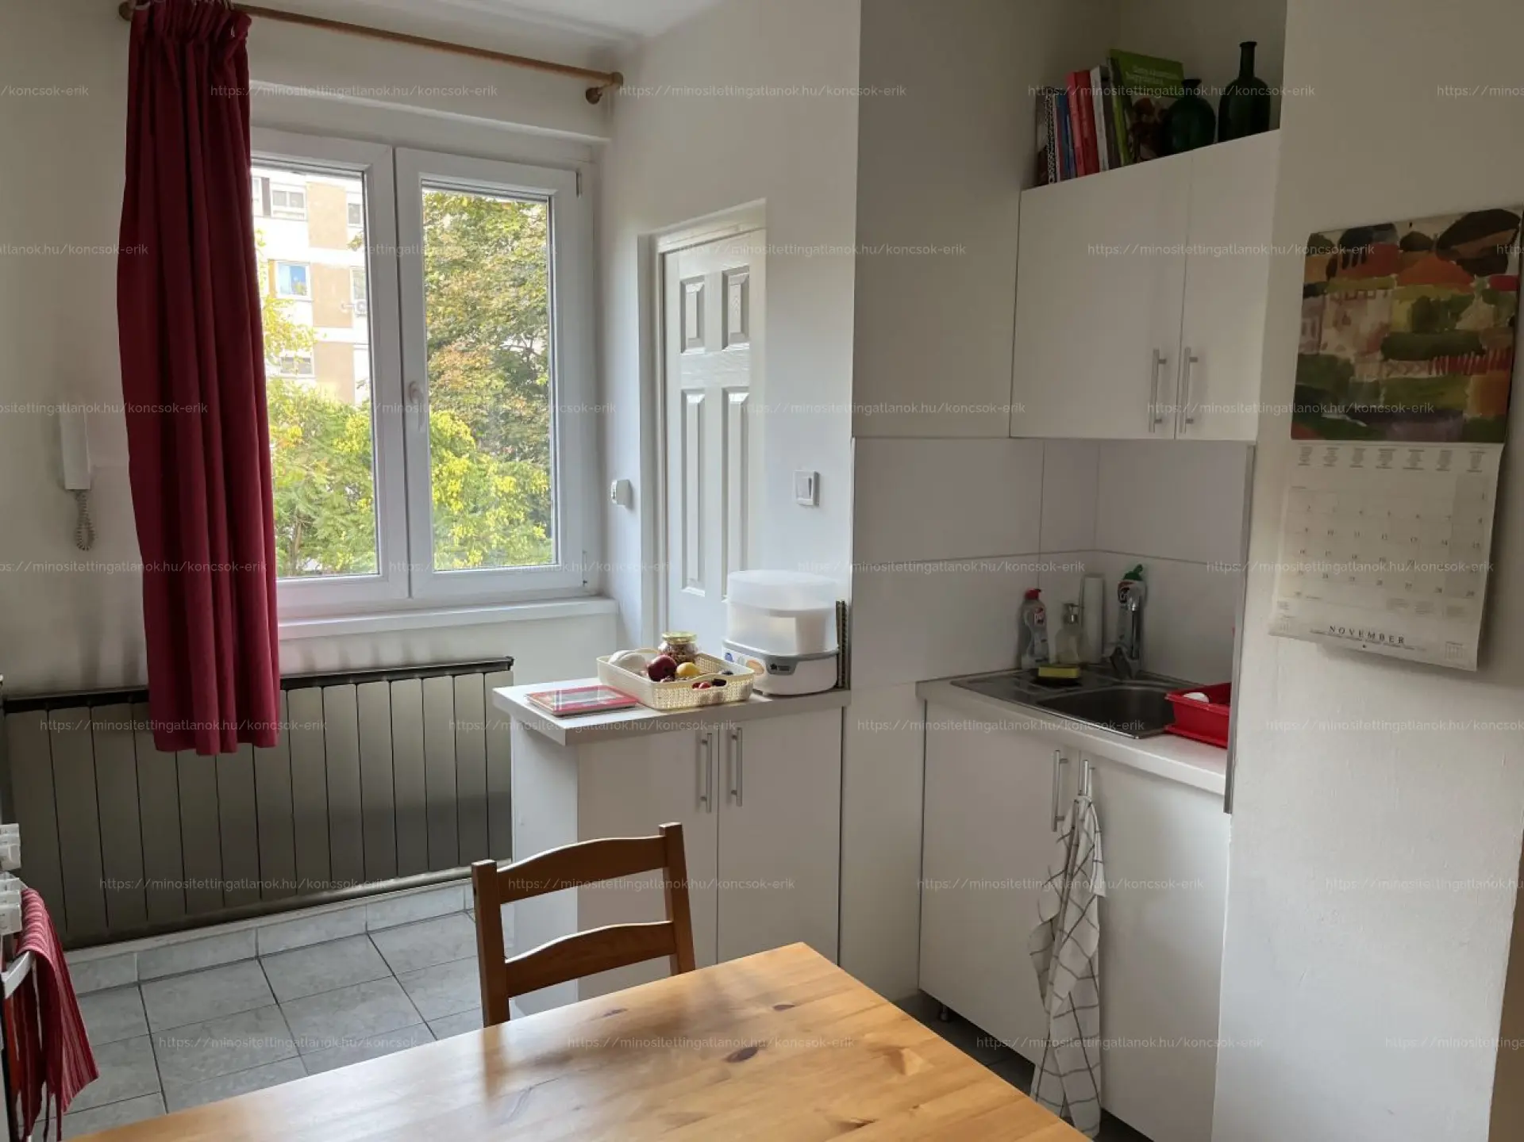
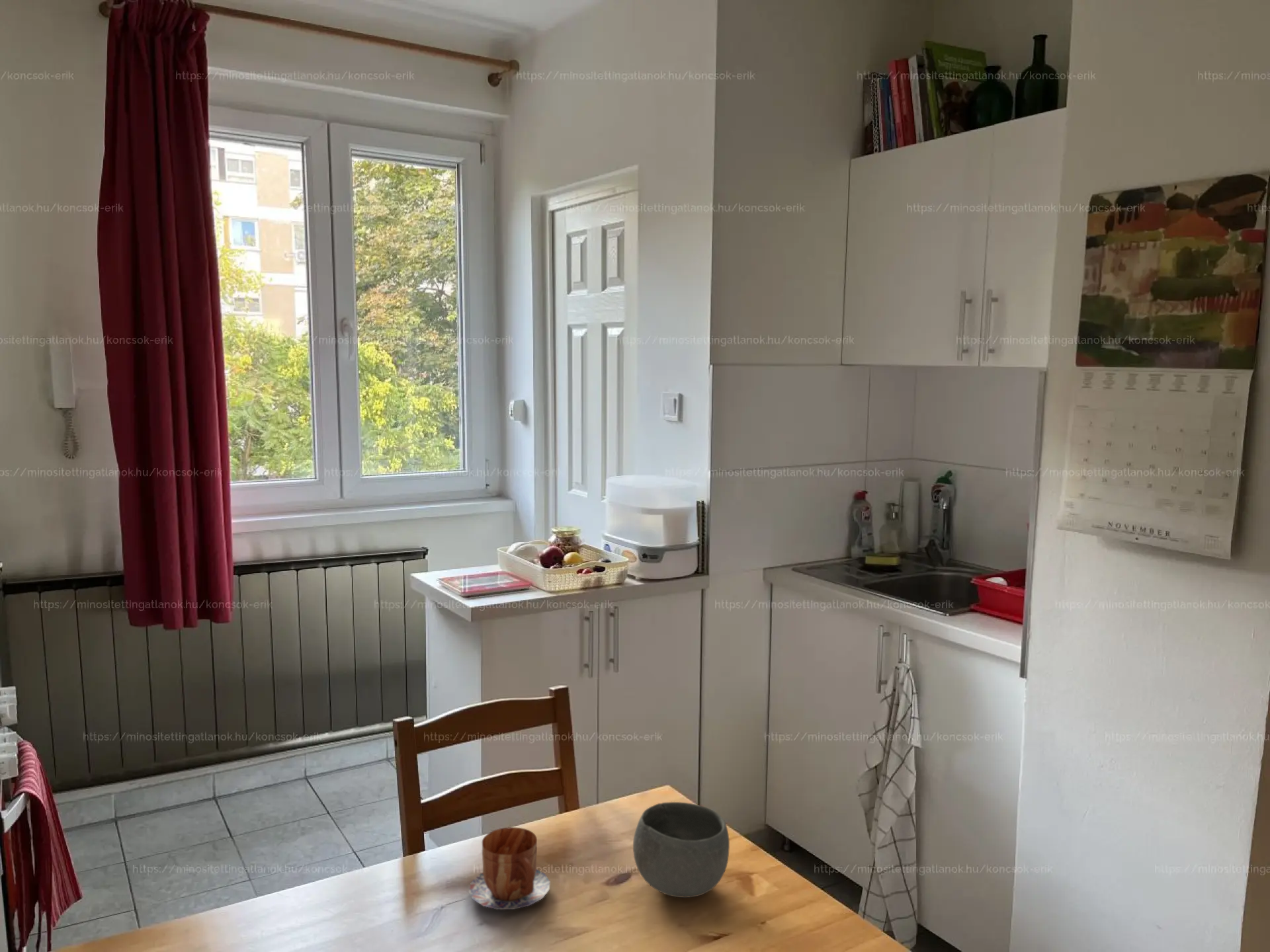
+ mug [468,826,551,910]
+ bowl [632,801,730,898]
